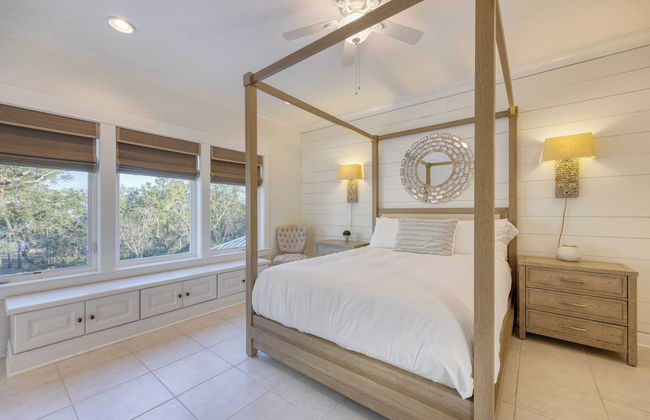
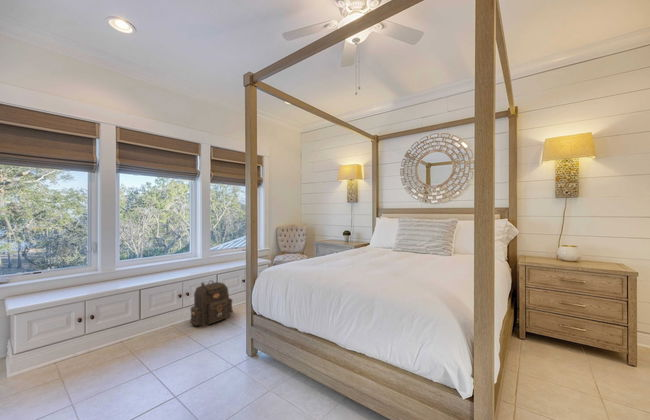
+ backpack [189,279,234,328]
